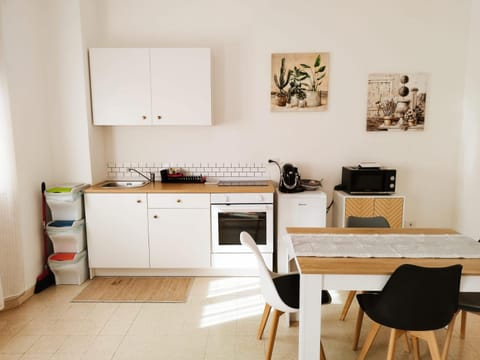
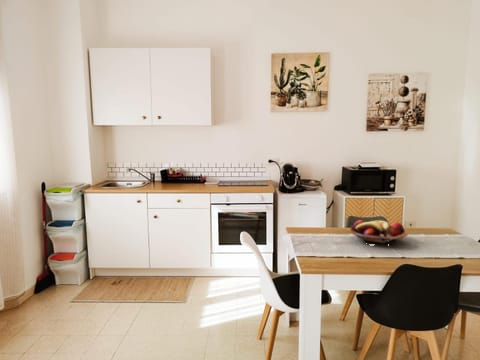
+ fruit basket [349,219,409,245]
